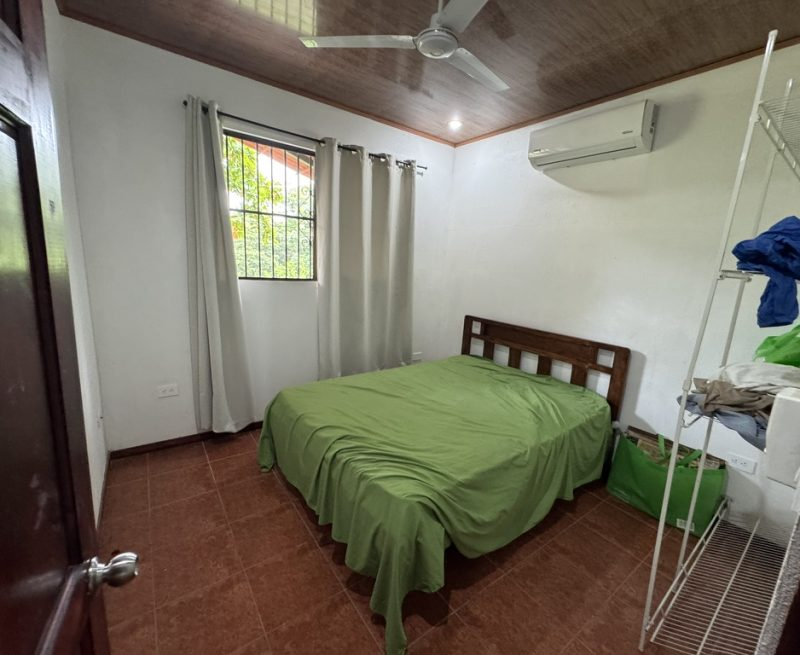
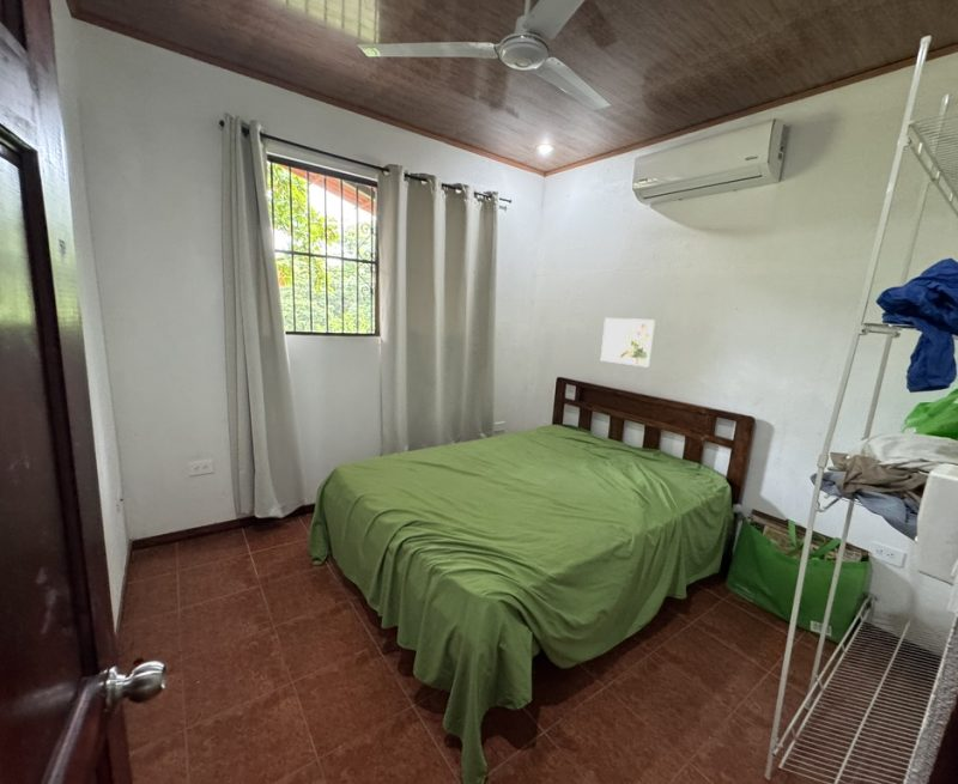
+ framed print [600,317,656,369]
